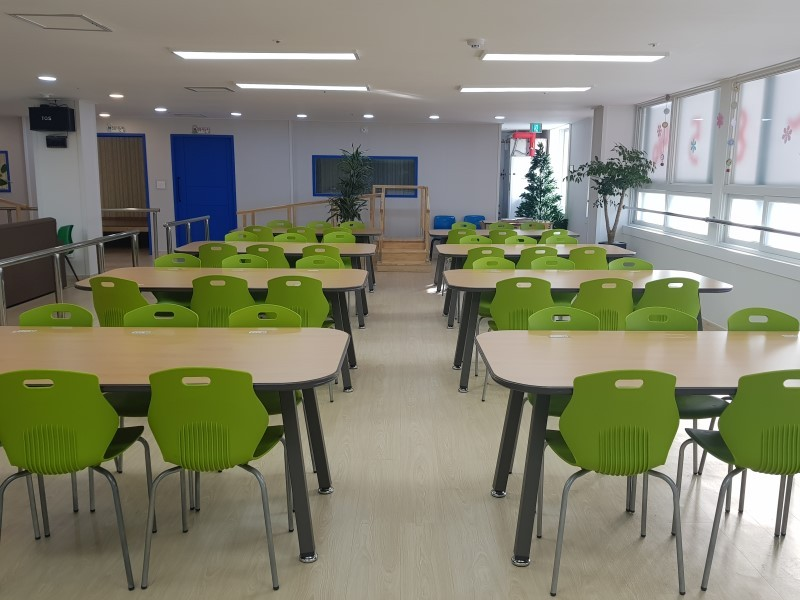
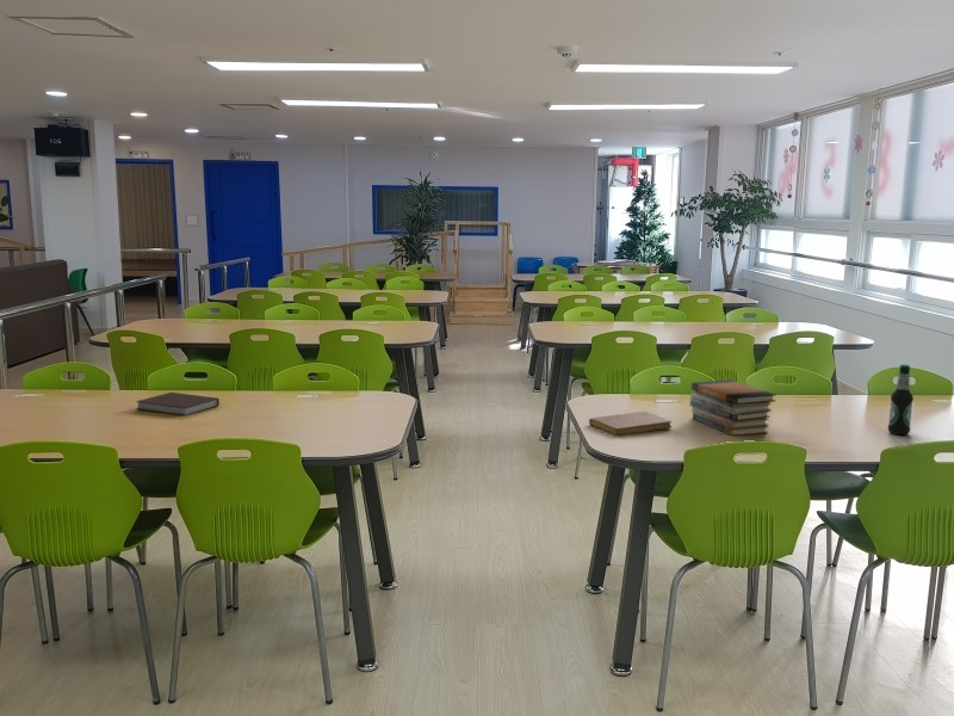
+ bottle [887,364,915,436]
+ notebook [135,391,221,416]
+ notebook [588,411,673,437]
+ book stack [689,378,778,437]
